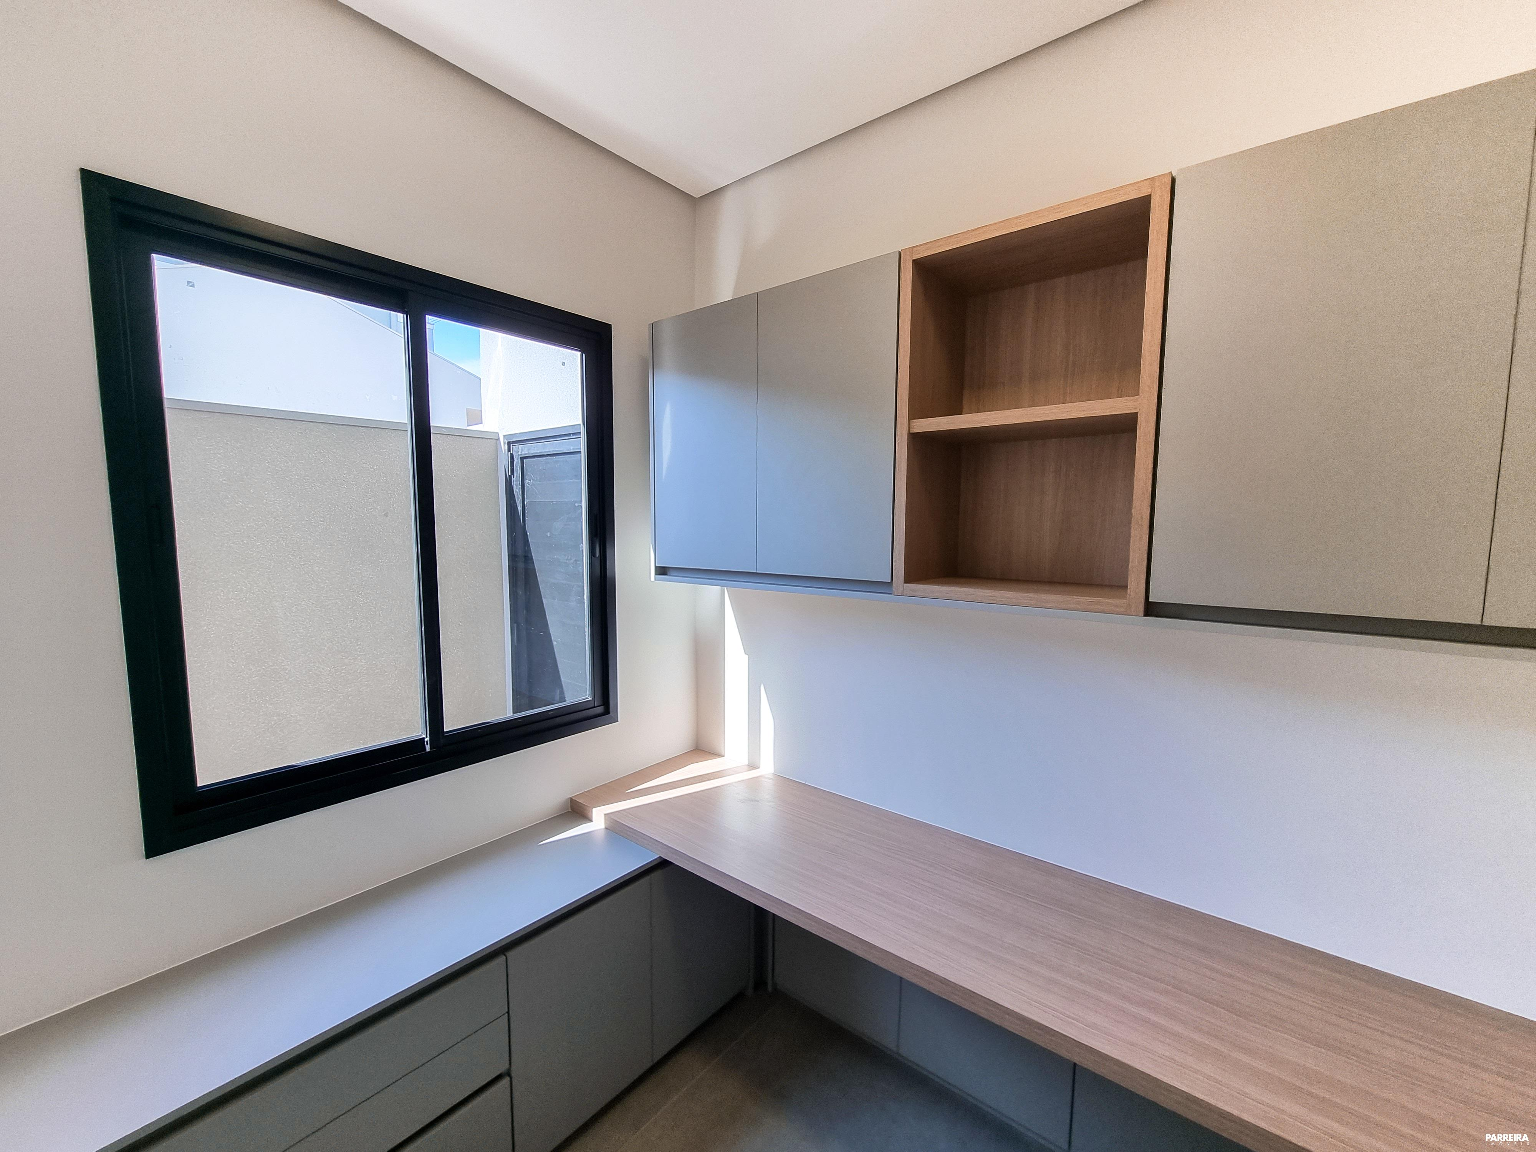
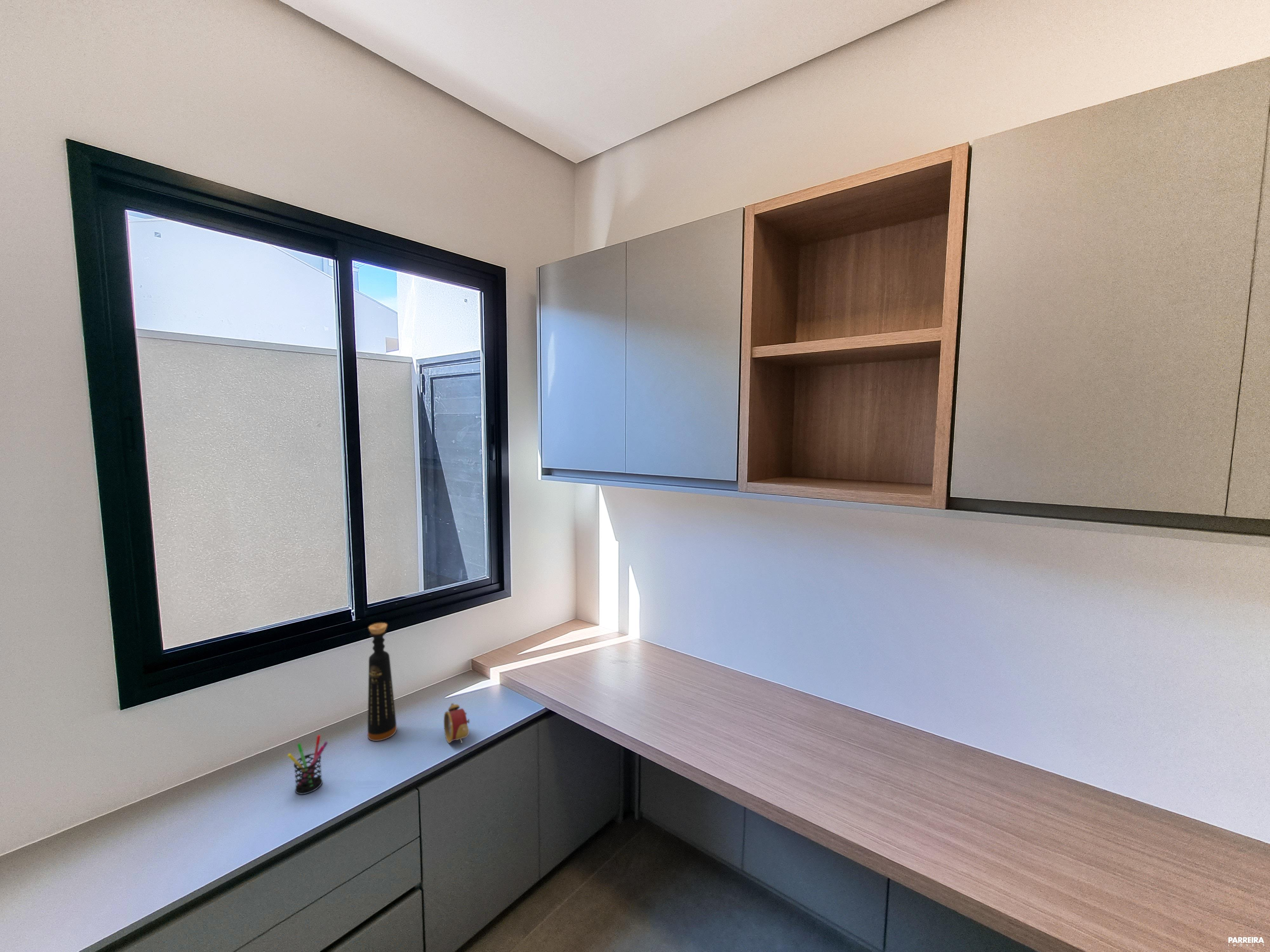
+ bottle [367,623,397,741]
+ alarm clock [444,703,470,743]
+ pen holder [287,735,328,795]
